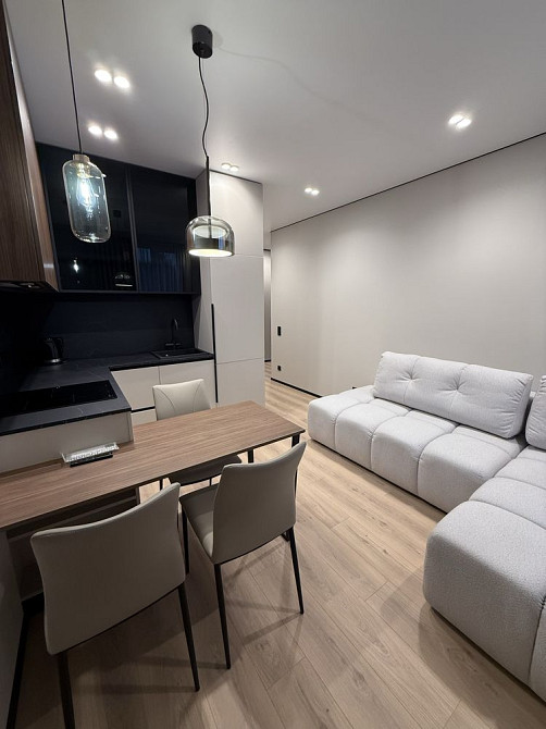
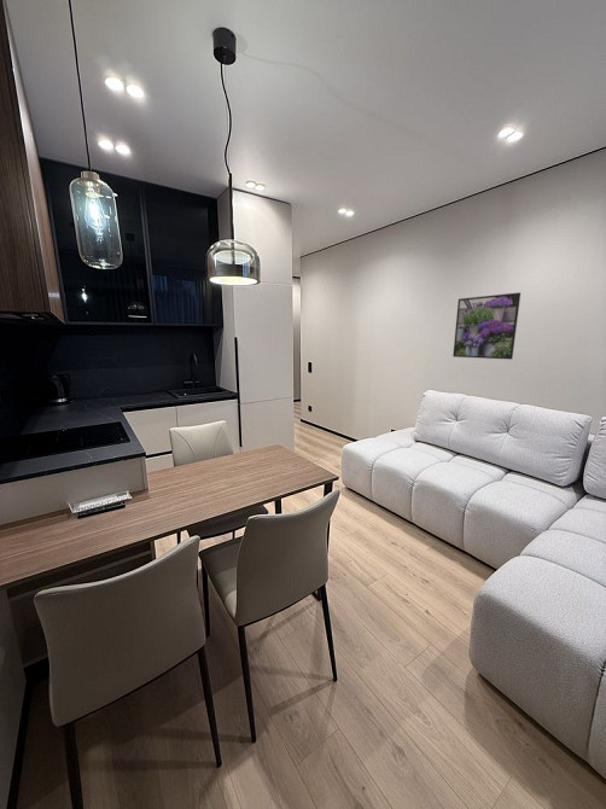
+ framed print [451,291,521,361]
